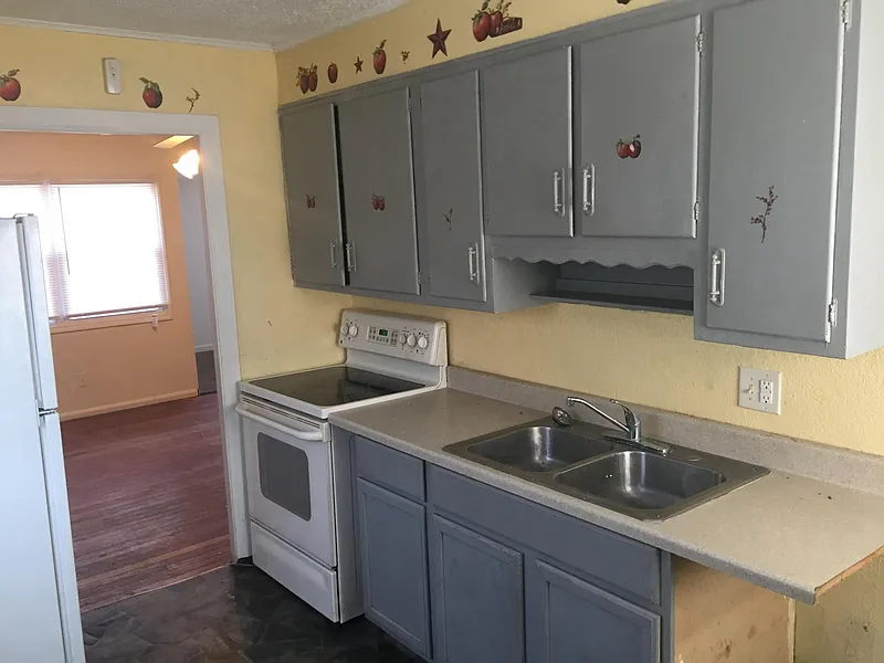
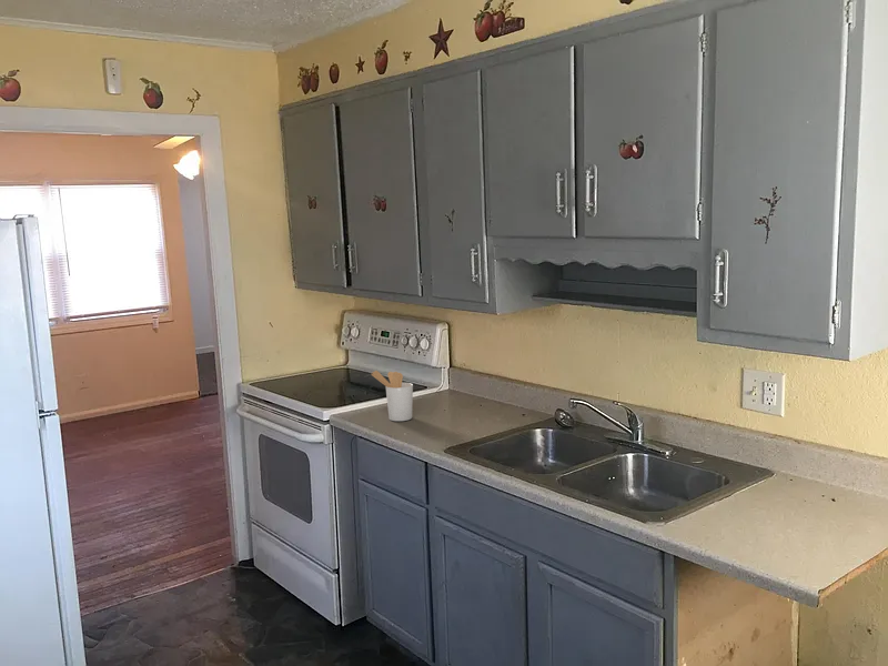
+ utensil holder [371,370,414,422]
